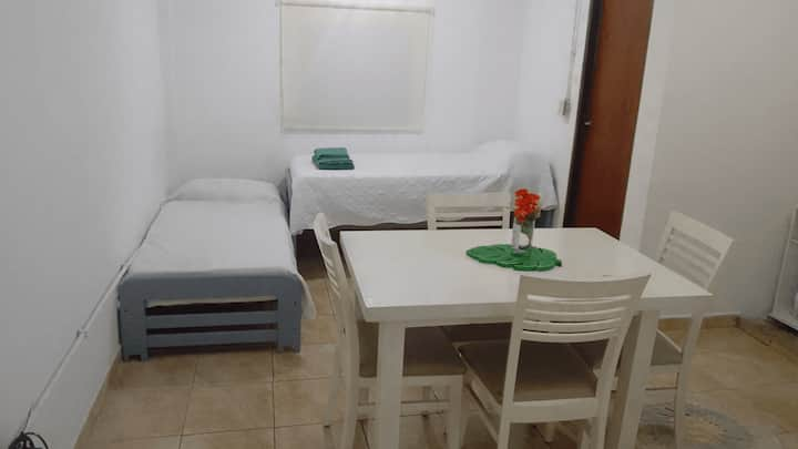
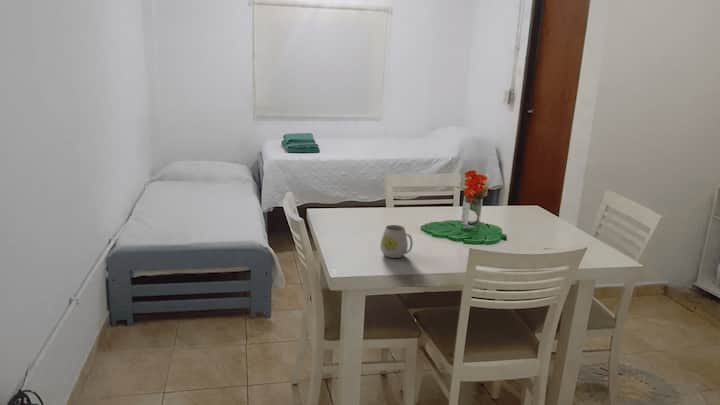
+ mug [379,224,414,259]
